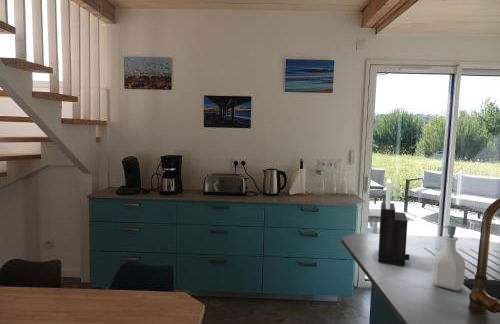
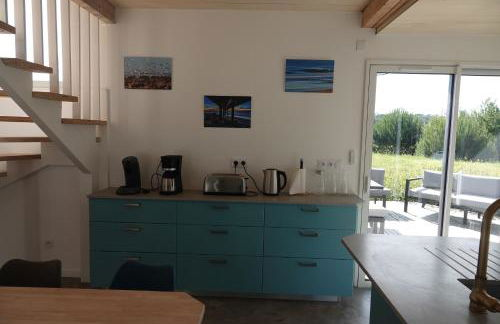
- knife block [377,178,411,267]
- soap bottle [431,224,466,292]
